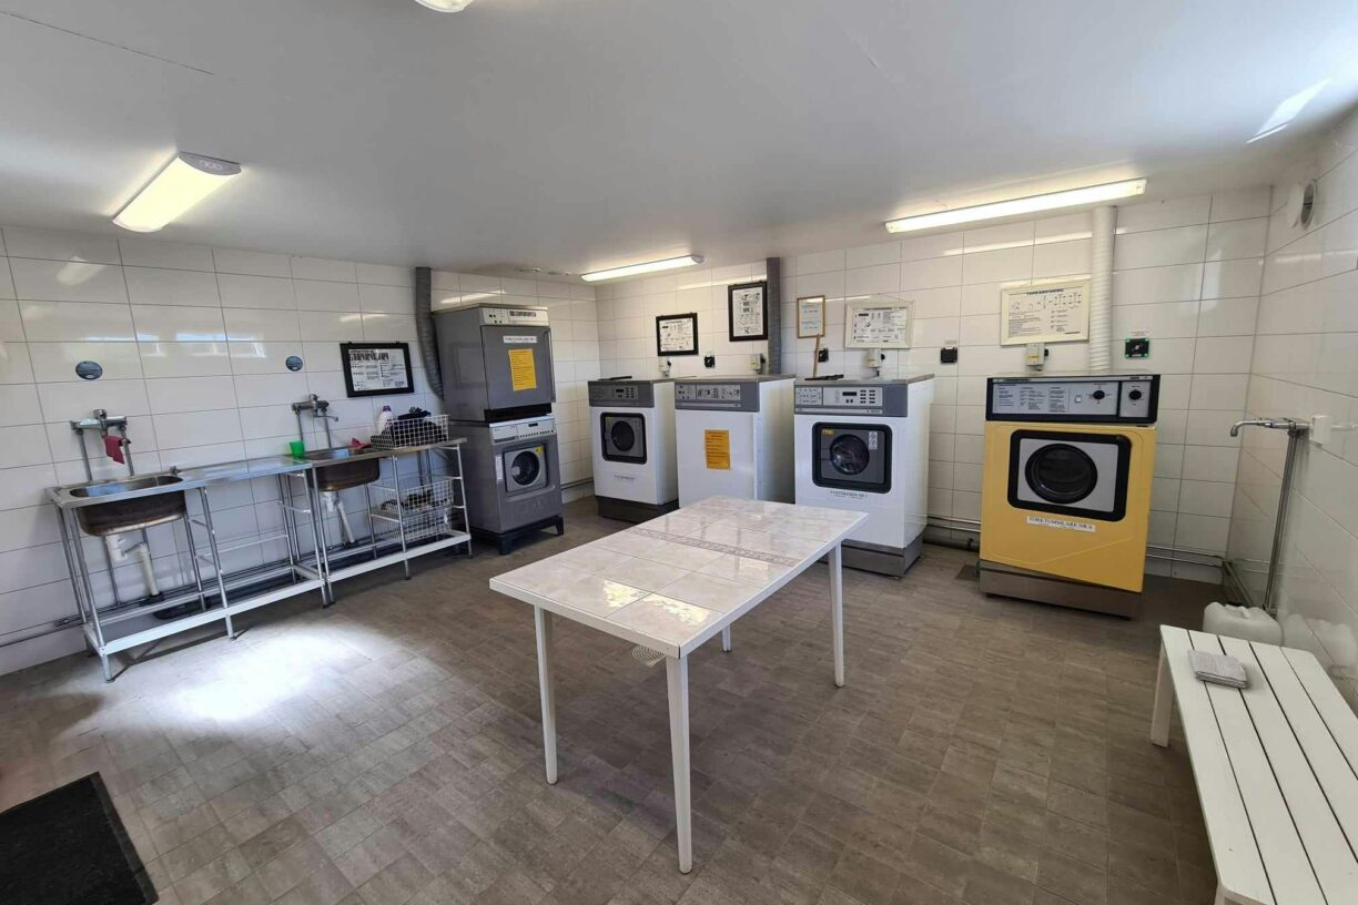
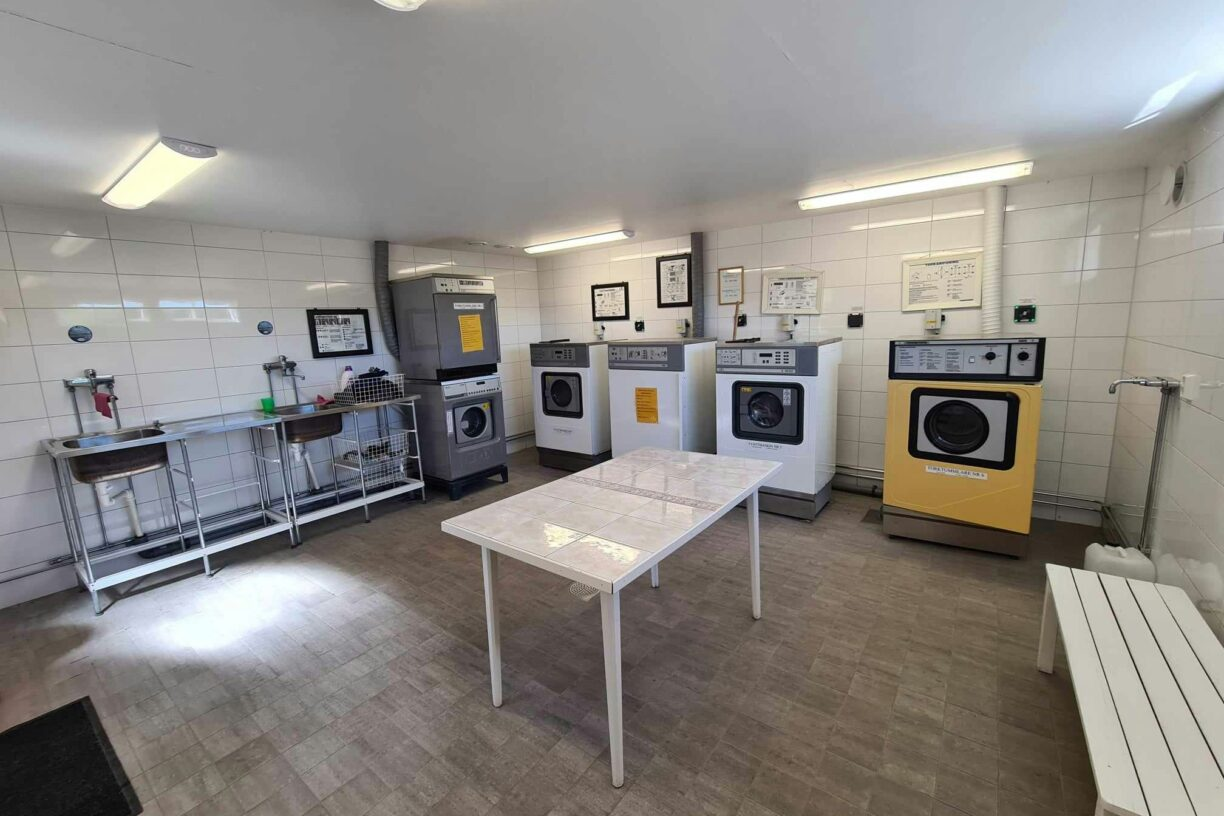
- washcloth [1186,648,1248,689]
